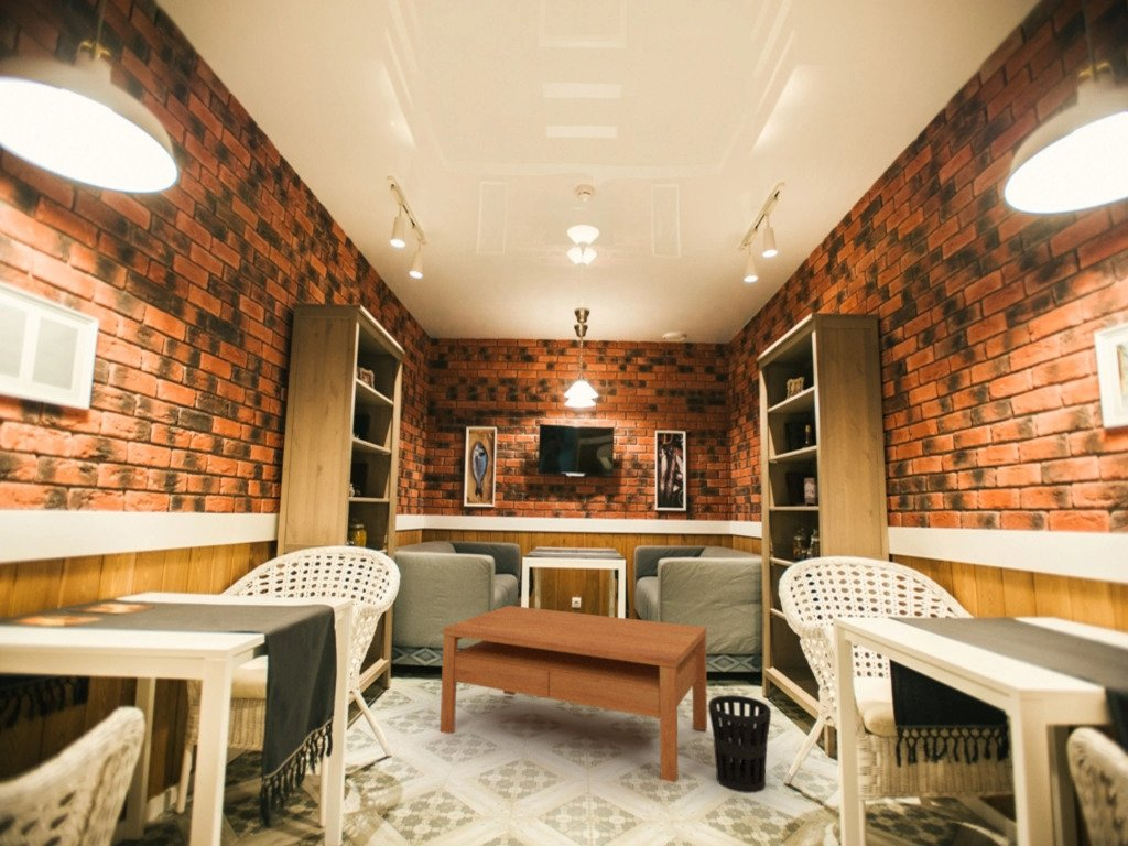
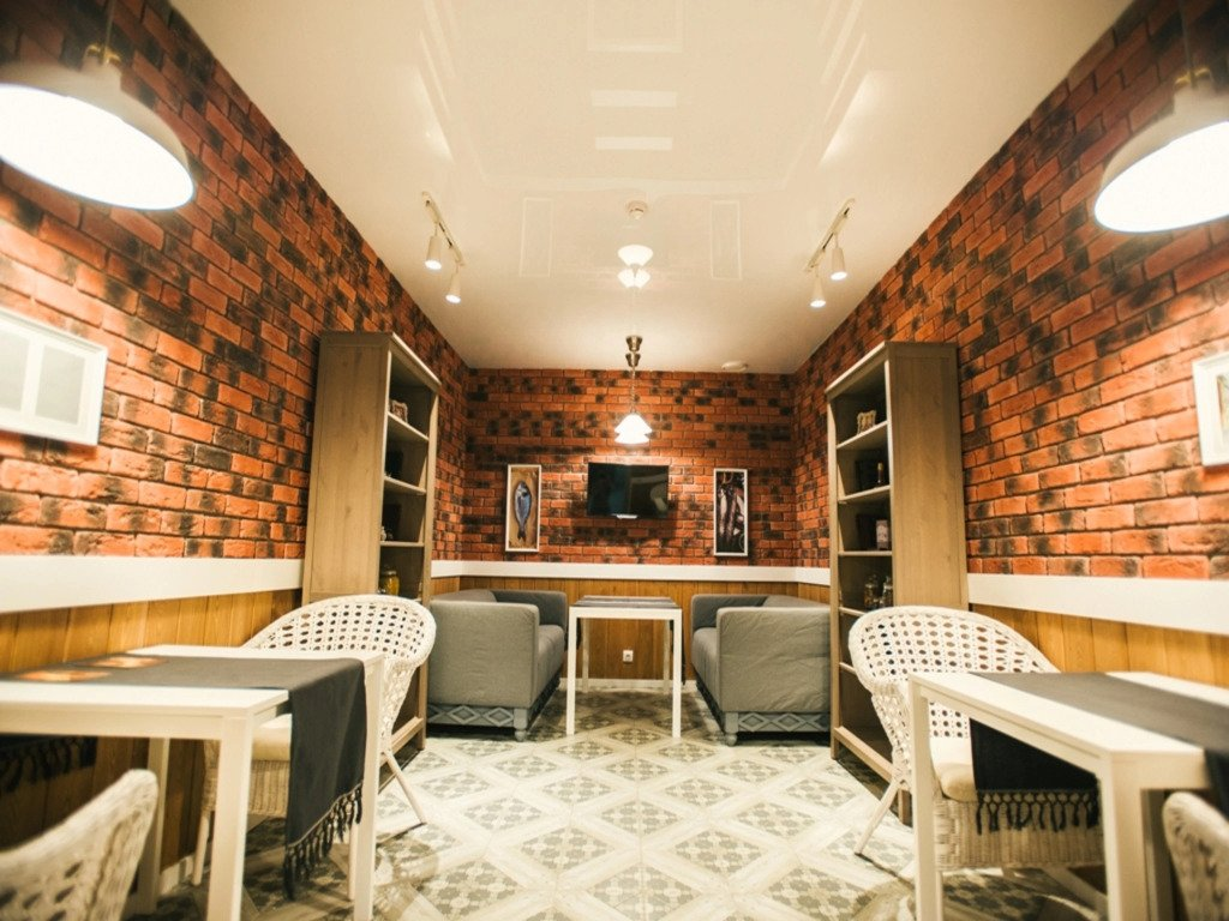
- wastebasket [707,694,772,794]
- coffee table [440,605,708,783]
